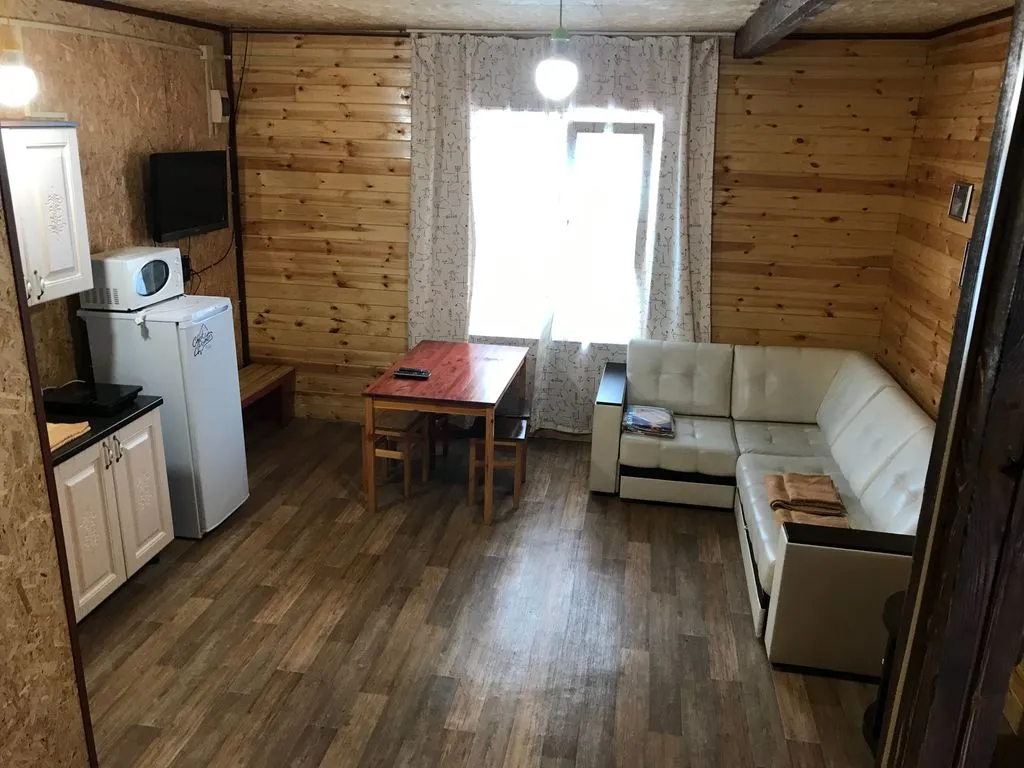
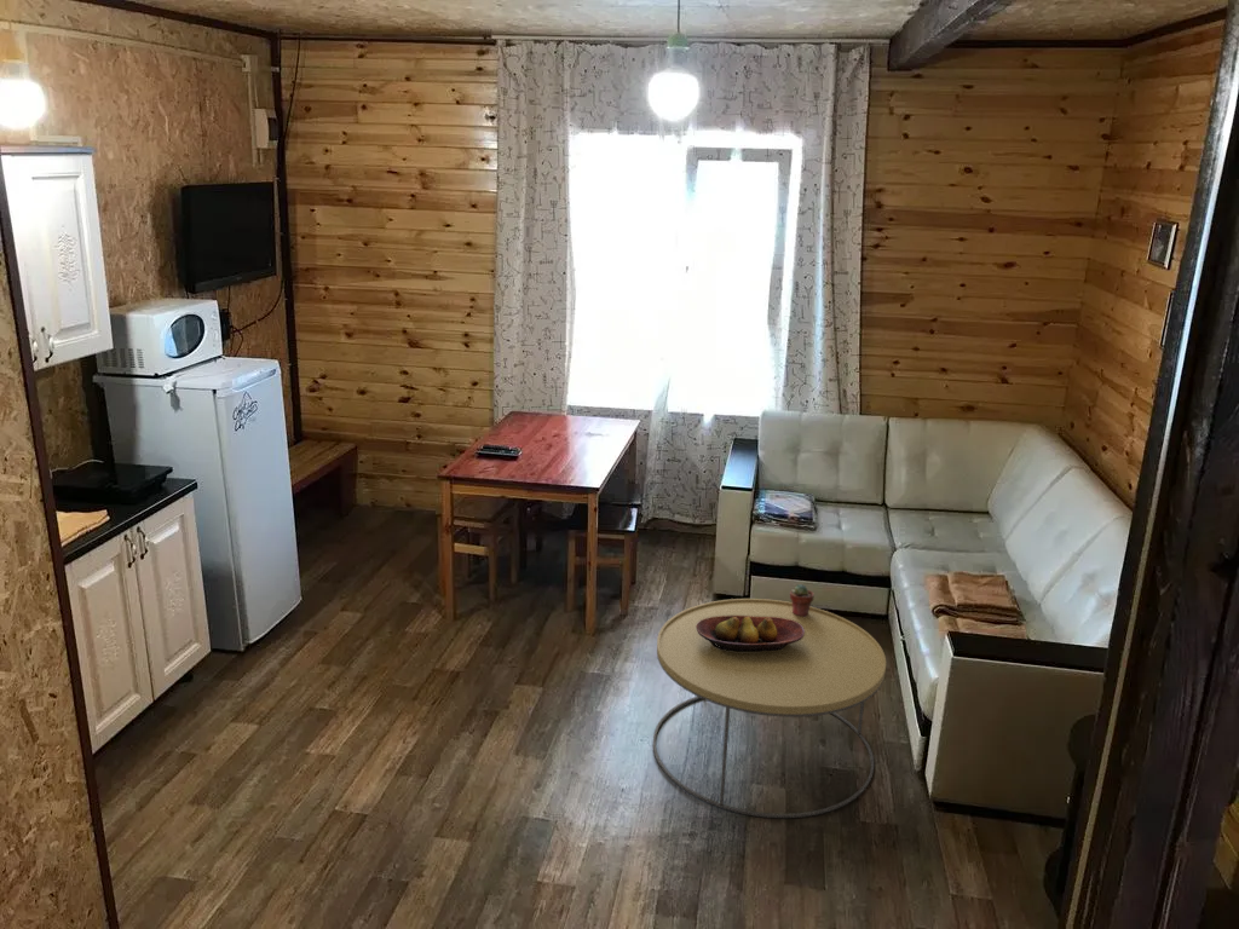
+ potted succulent [789,583,816,617]
+ fruit bowl [696,616,805,652]
+ coffee table [652,598,887,819]
